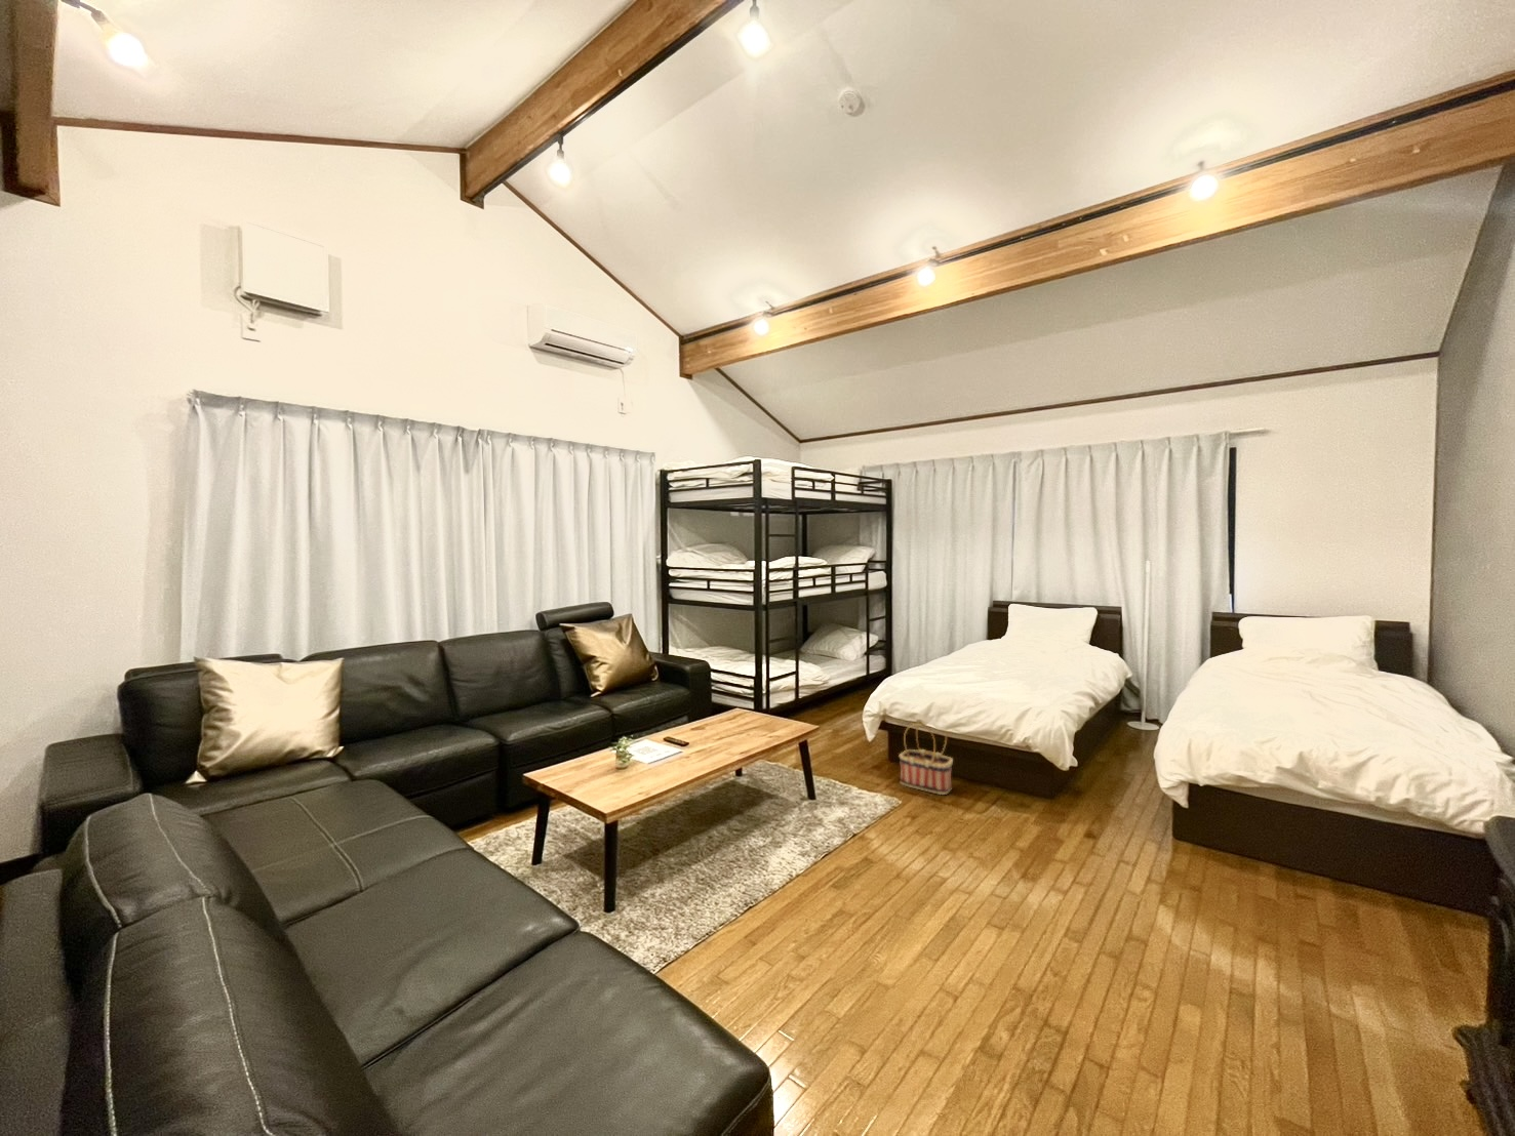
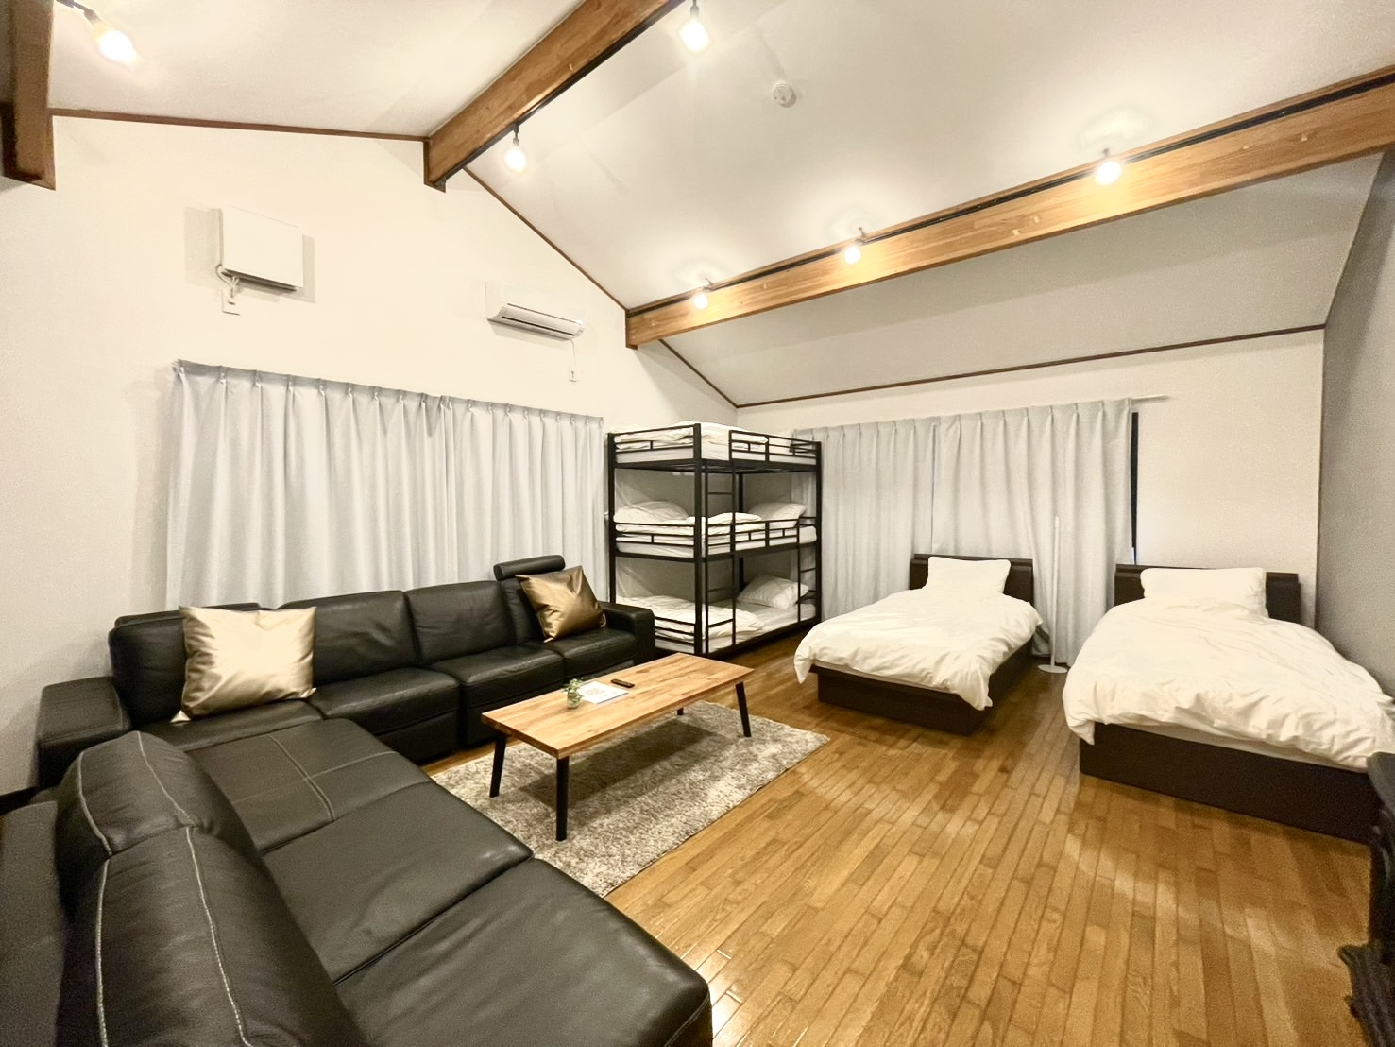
- basket [898,723,954,796]
